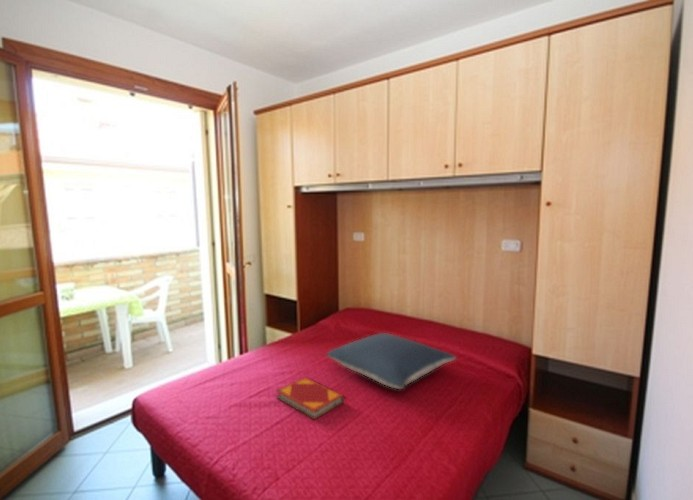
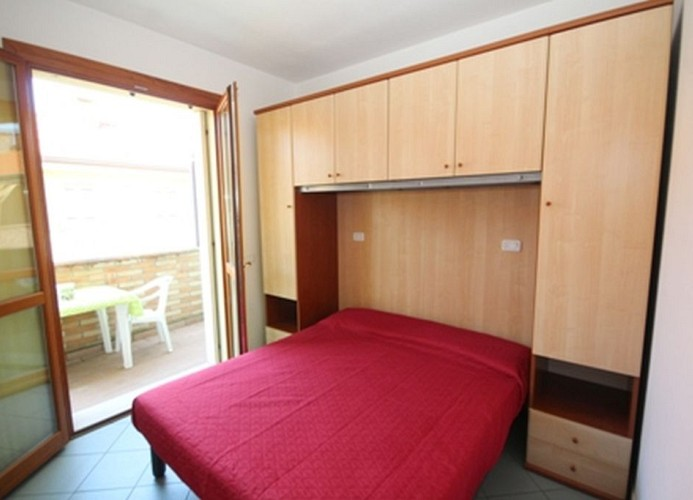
- hardback book [275,376,345,421]
- pillow [325,332,457,390]
